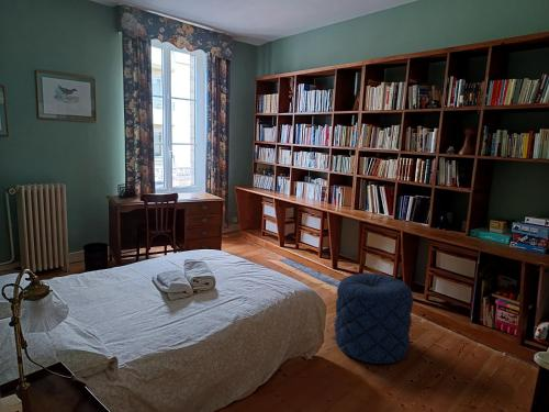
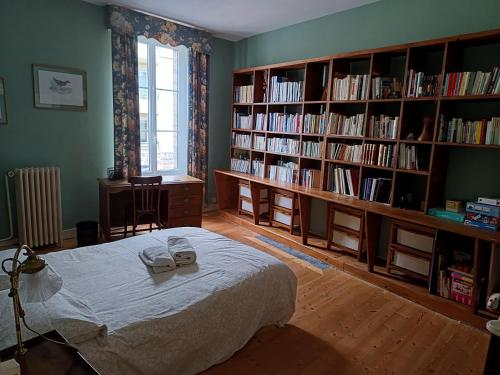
- pouf [334,272,414,365]
